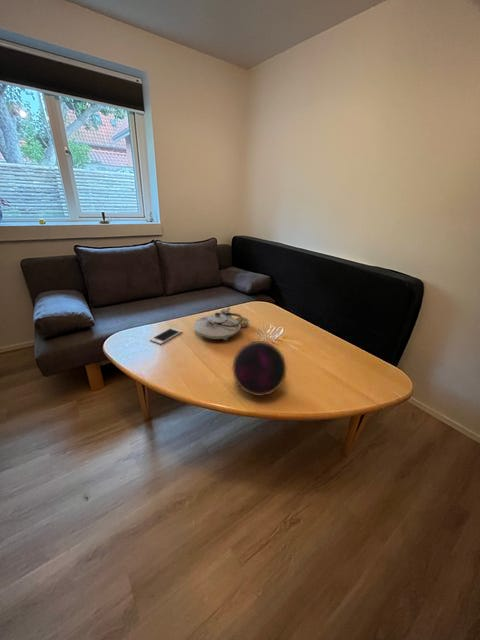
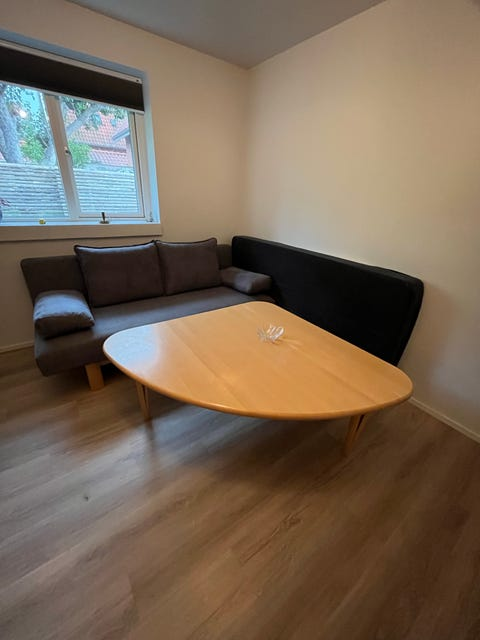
- decorative orb [232,340,287,397]
- teapot [192,306,250,341]
- cell phone [149,327,183,345]
